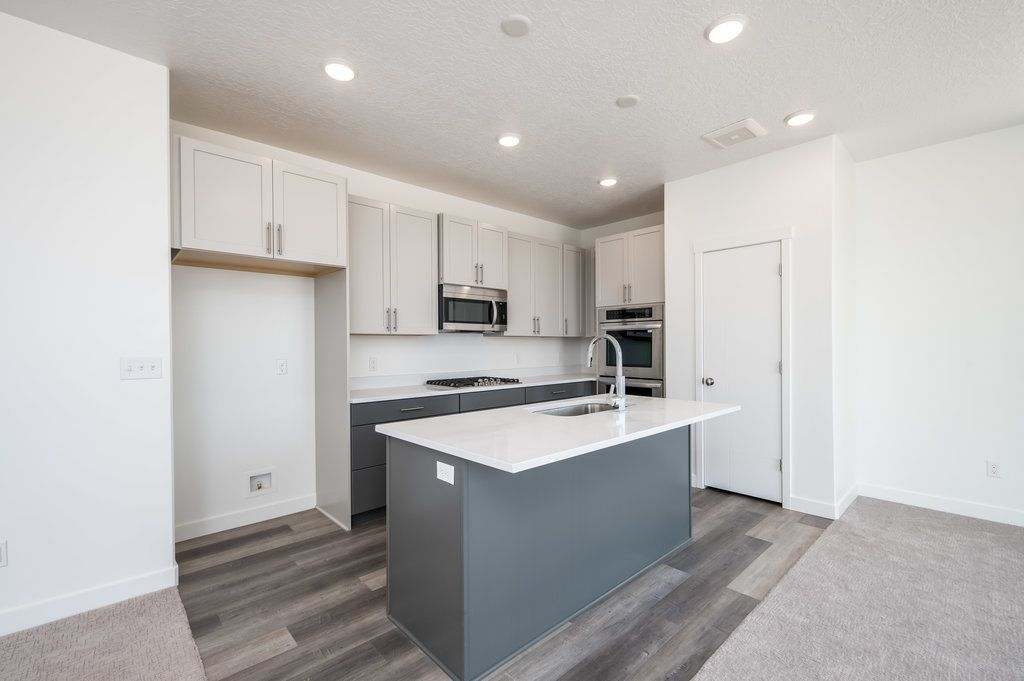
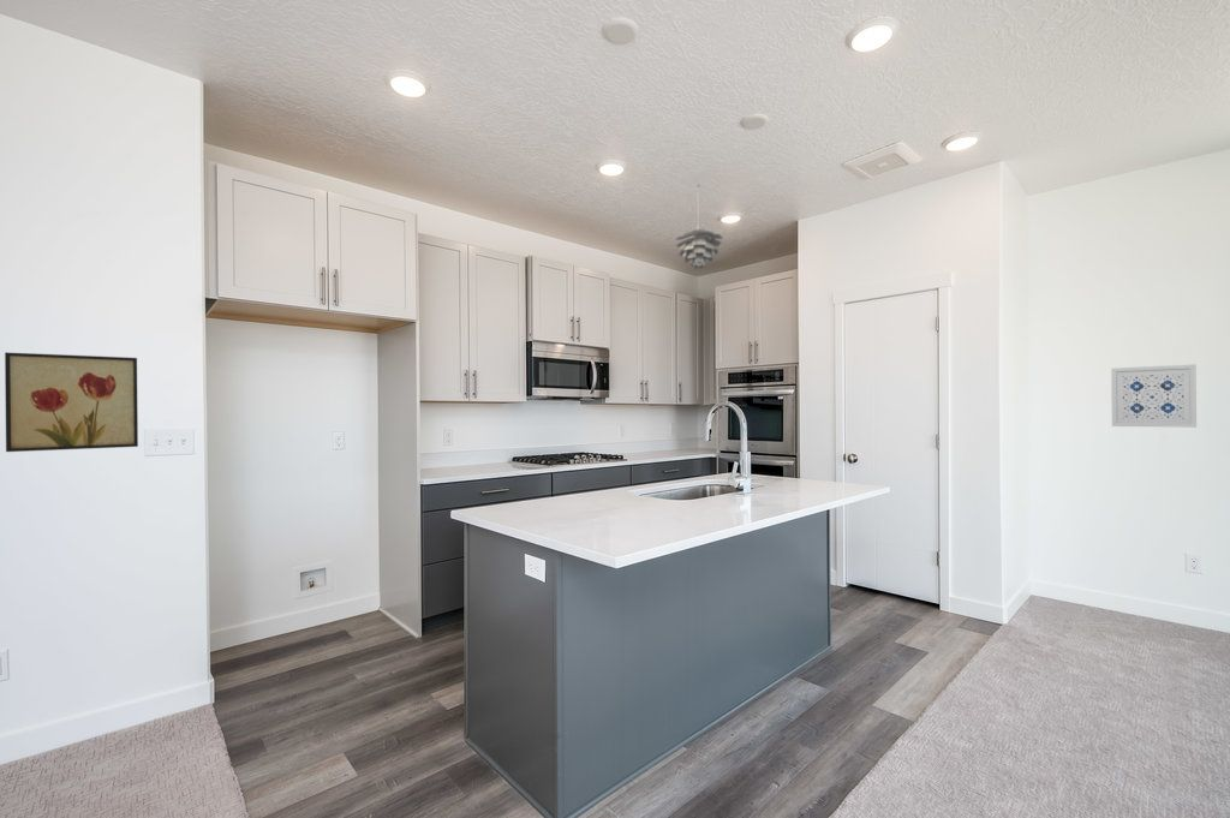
+ pendant light [674,183,724,269]
+ wall art [4,351,139,453]
+ wall art [1110,364,1198,429]
